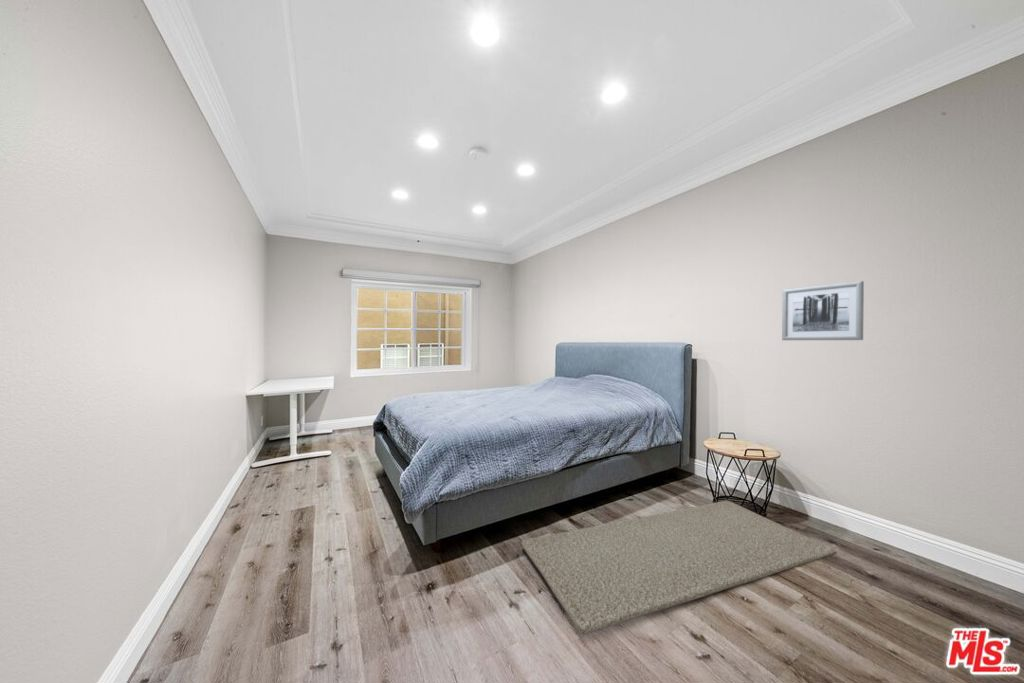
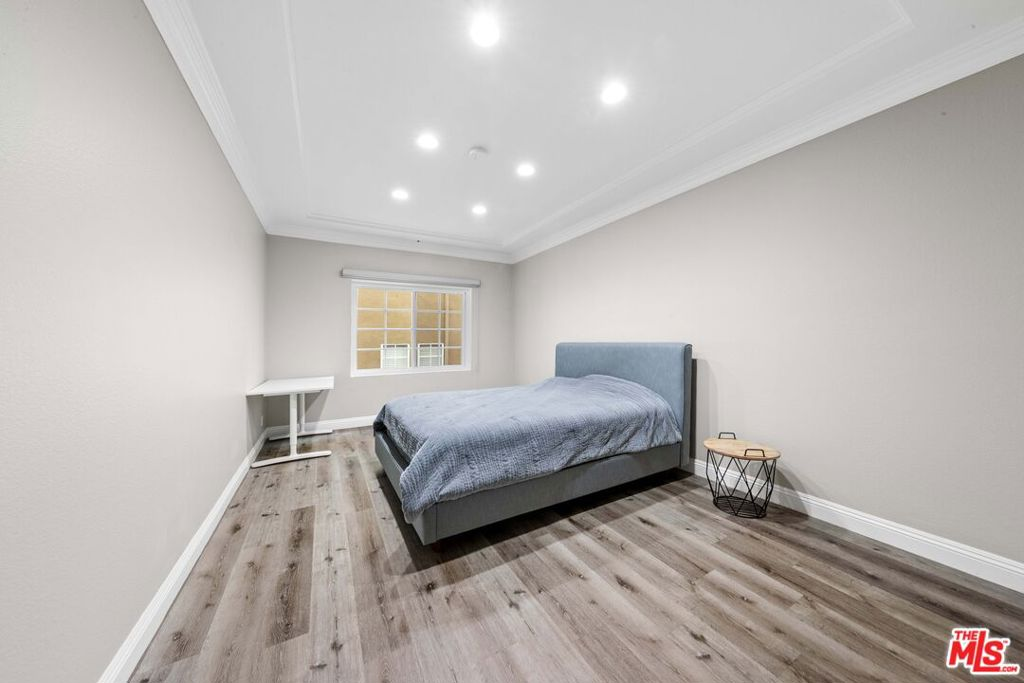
- wall art [781,280,865,341]
- rug [520,499,836,636]
